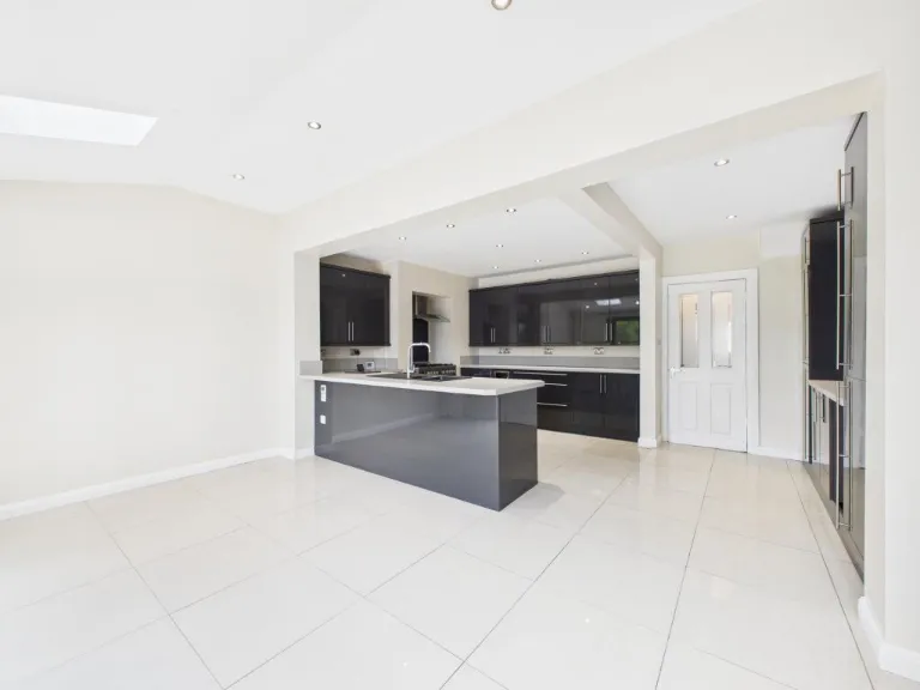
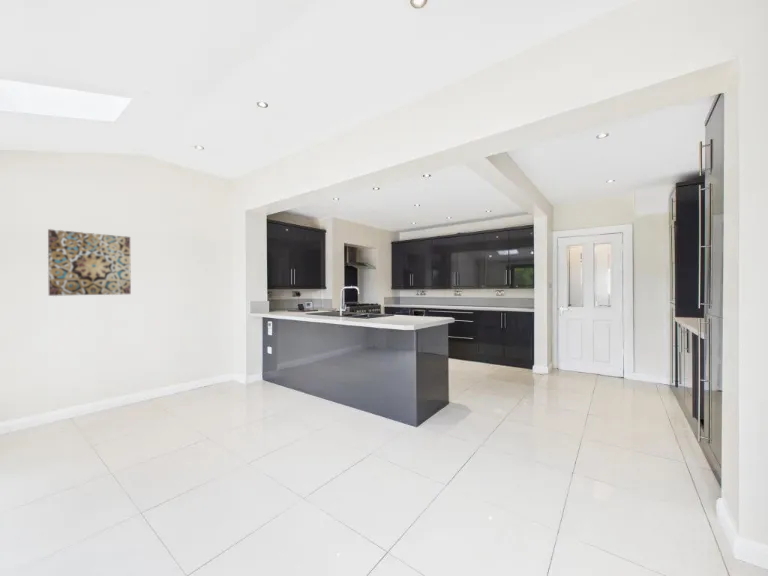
+ wall art [47,228,132,297]
